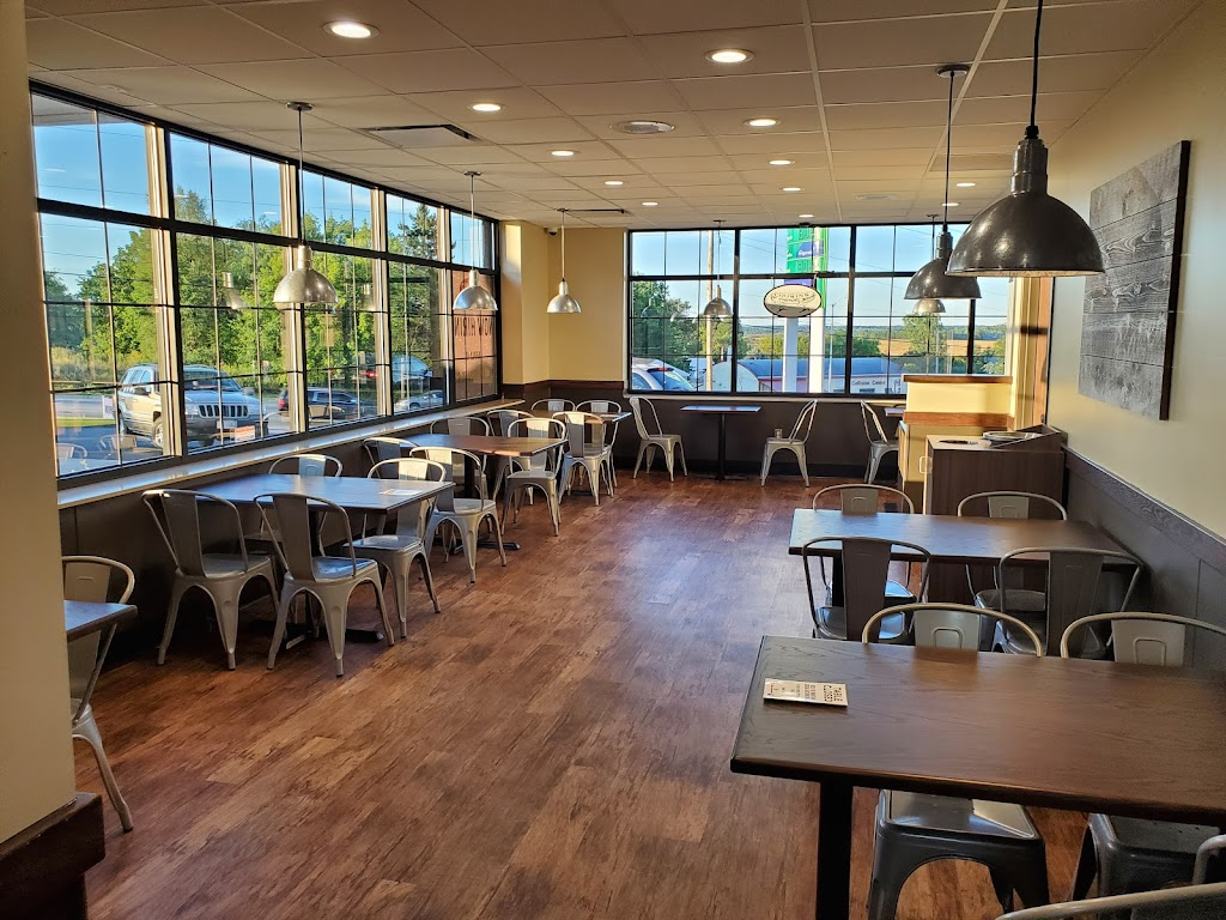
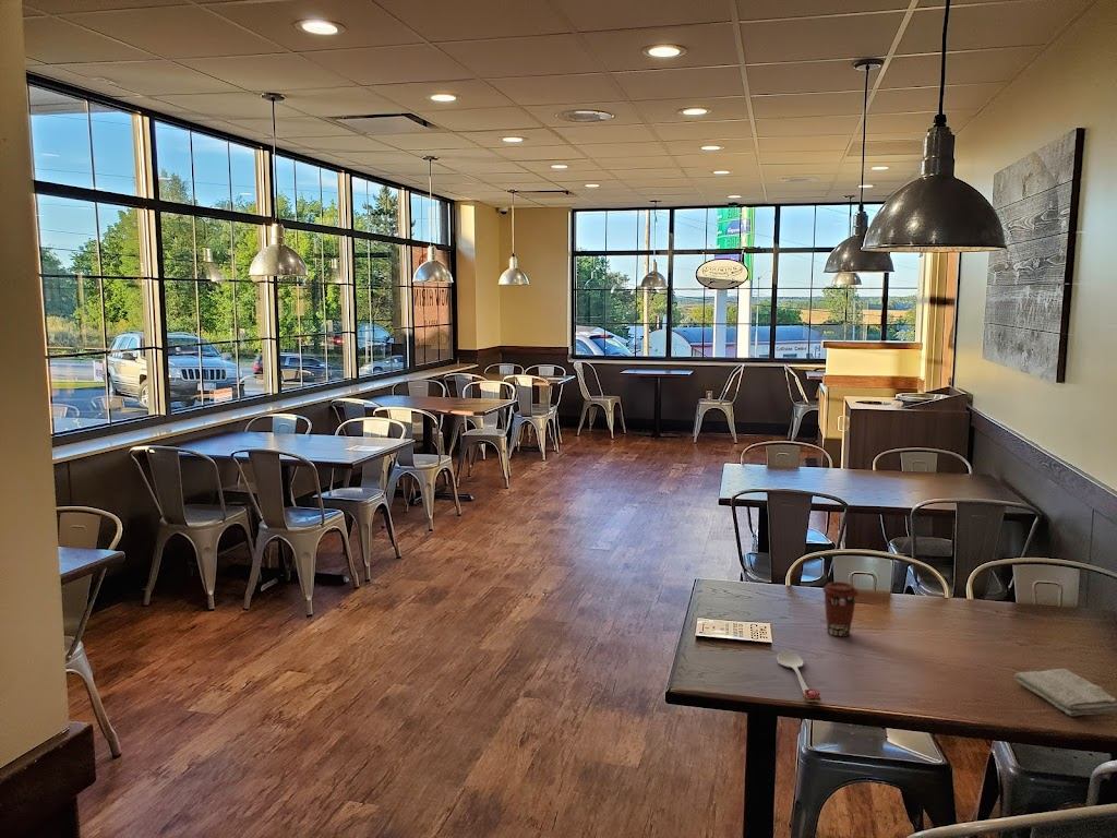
+ spoon [776,649,822,703]
+ washcloth [1013,668,1117,717]
+ coffee cup [821,580,860,637]
